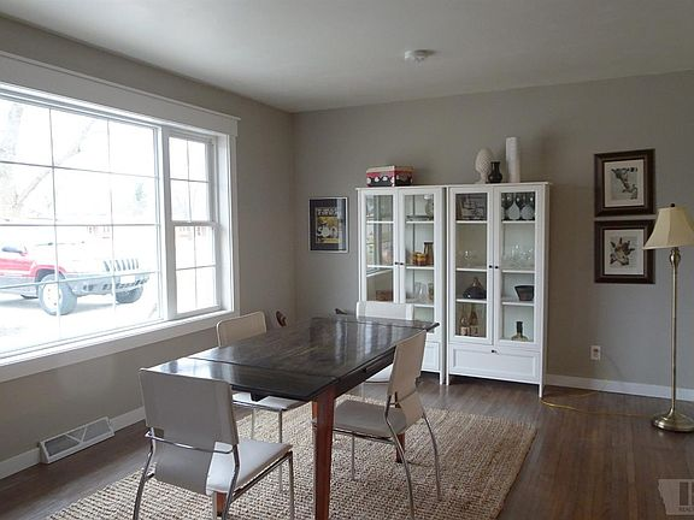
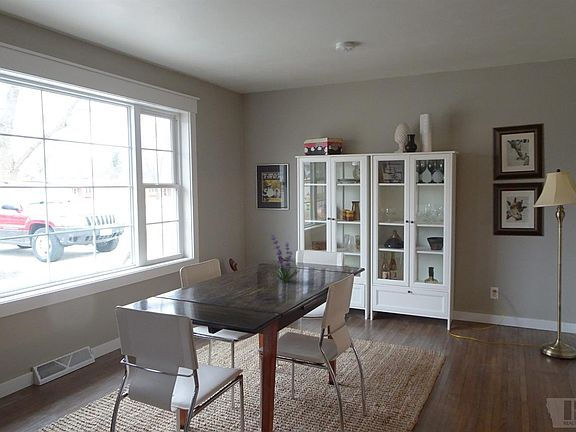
+ plant [270,234,299,283]
